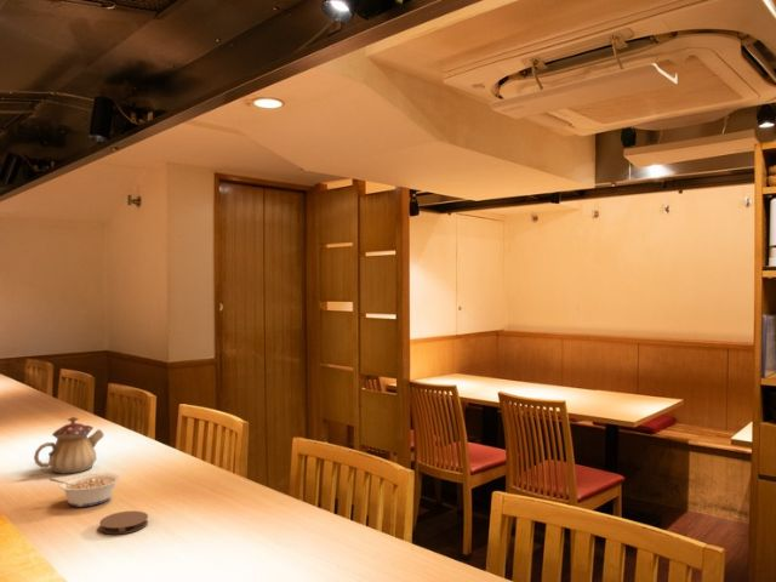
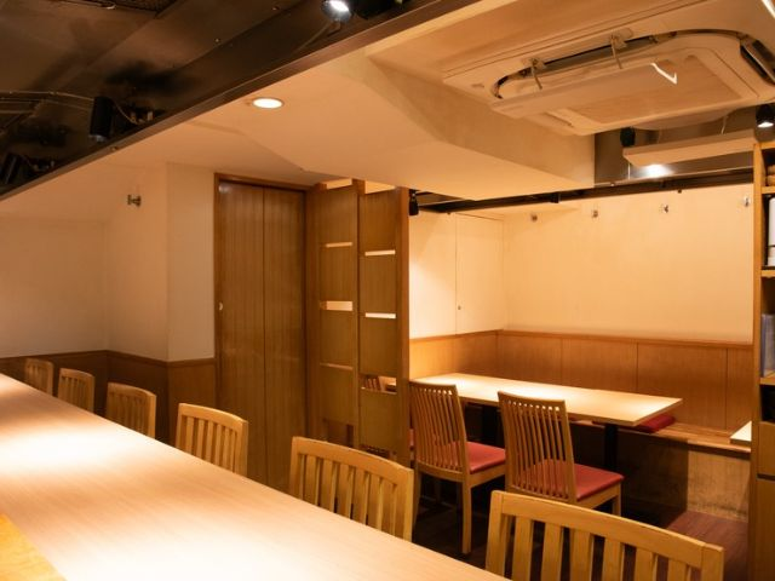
- legume [48,473,121,508]
- coaster [98,509,149,536]
- teapot [33,416,105,475]
